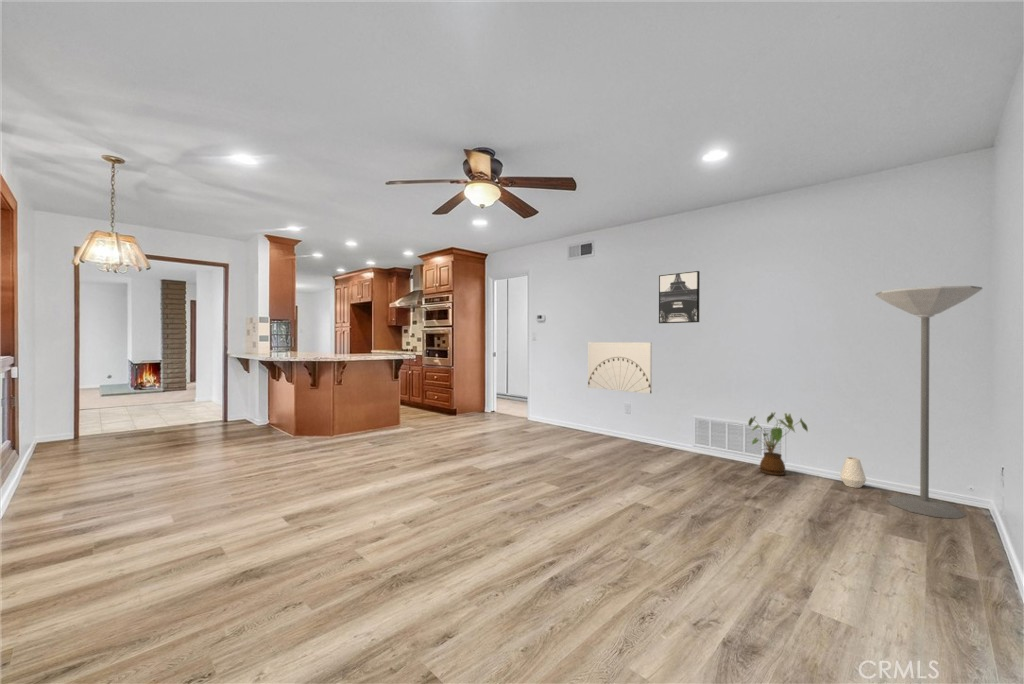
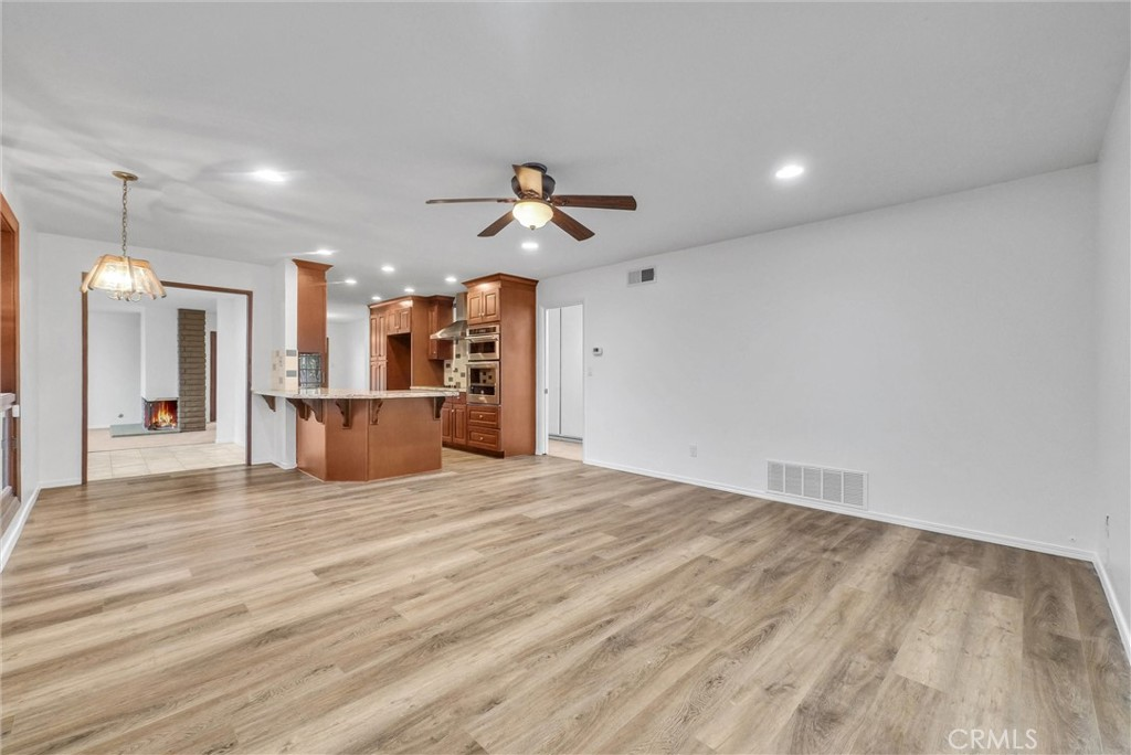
- house plant [747,411,809,476]
- wall art [587,341,653,395]
- vase [839,456,867,489]
- wall art [658,270,701,324]
- floor lamp [875,285,983,520]
